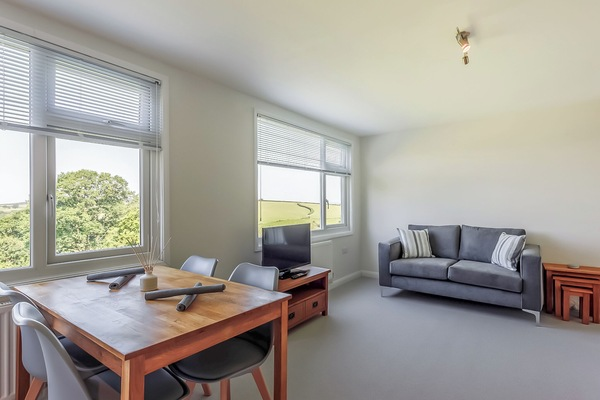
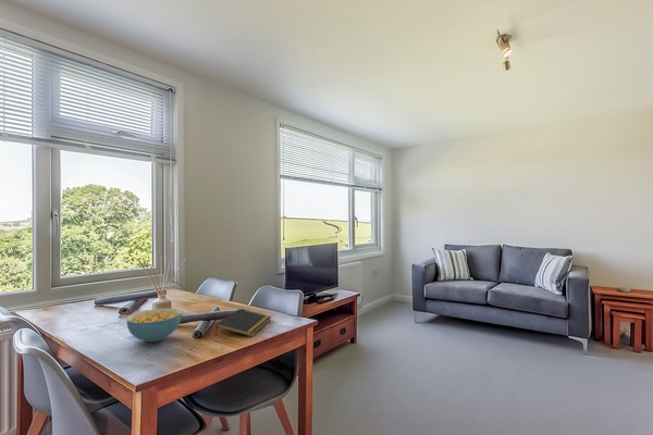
+ notepad [214,308,272,337]
+ cereal bowl [125,308,184,344]
